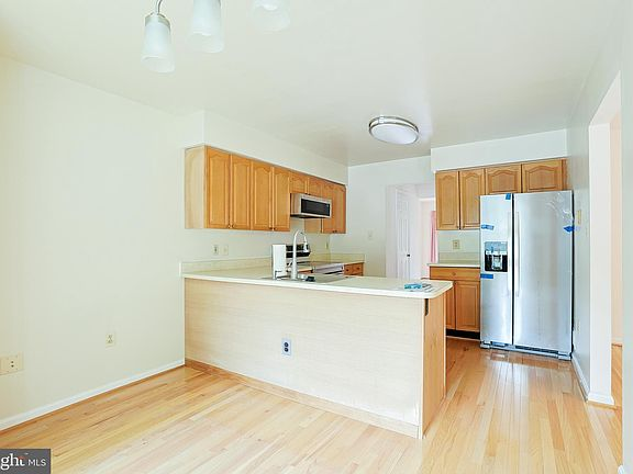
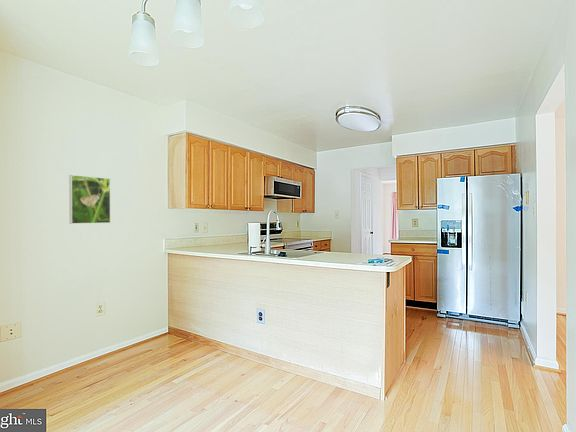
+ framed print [68,174,111,225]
